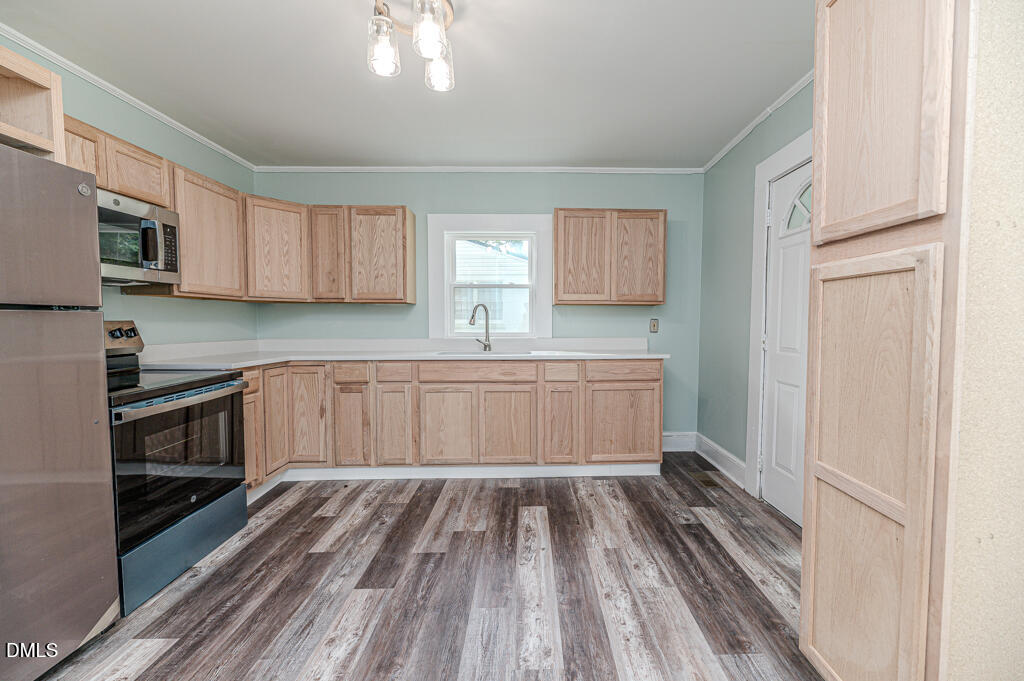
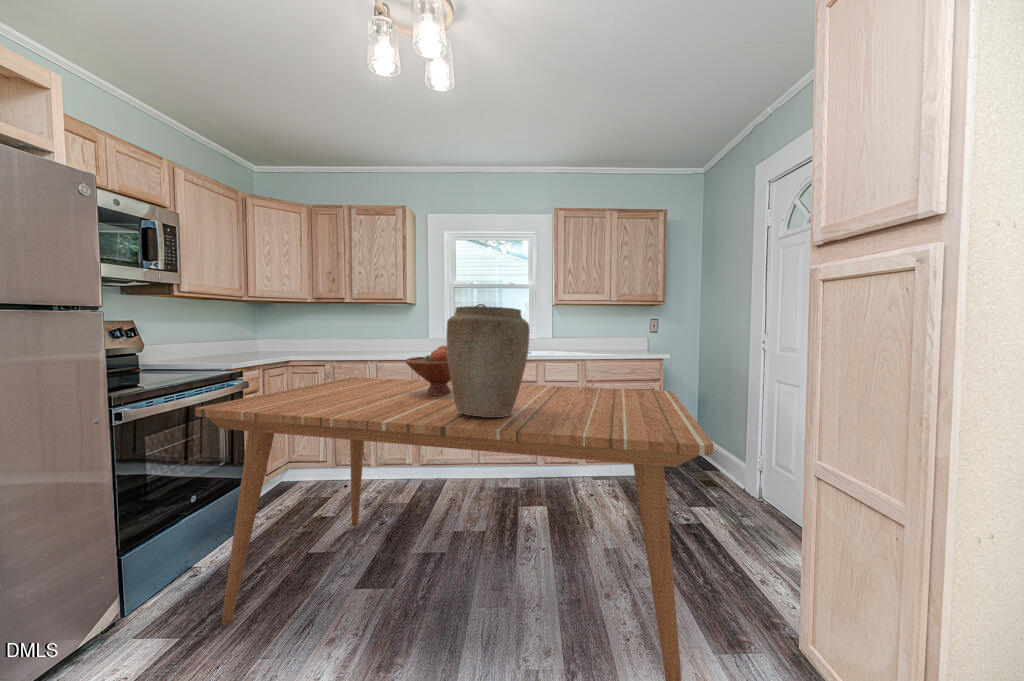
+ fruit bowl [404,344,451,395]
+ vase [446,305,531,417]
+ dining table [194,377,714,681]
